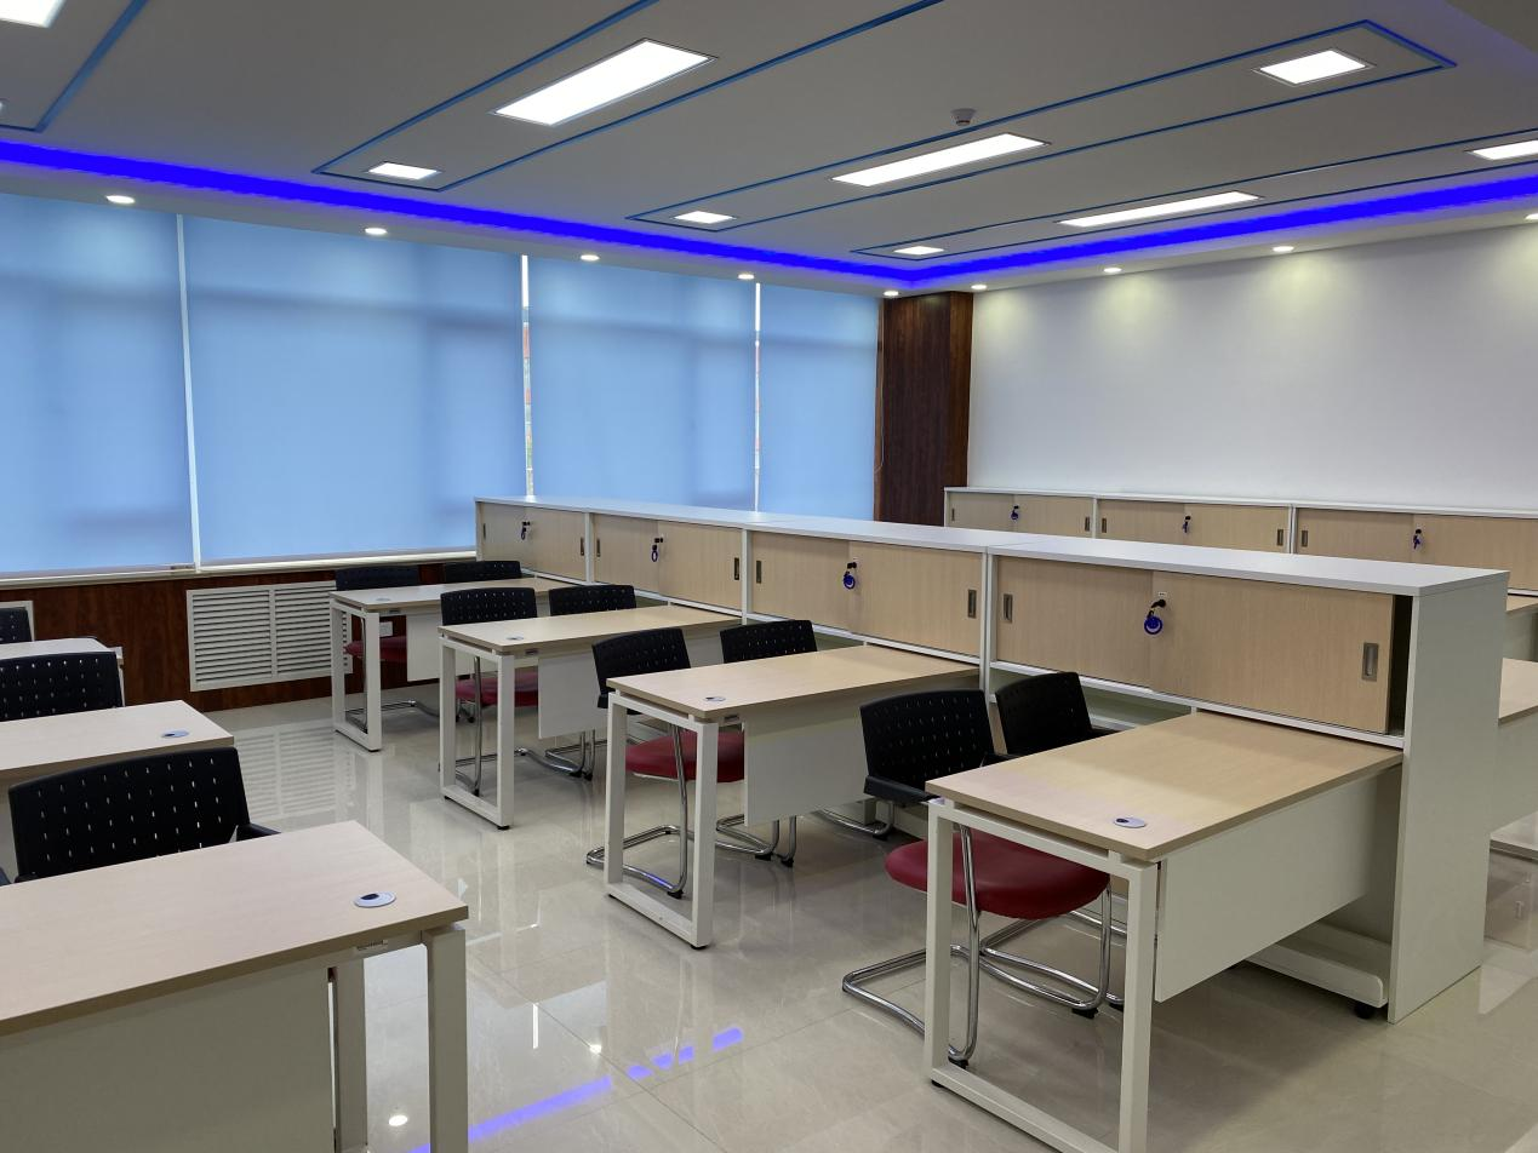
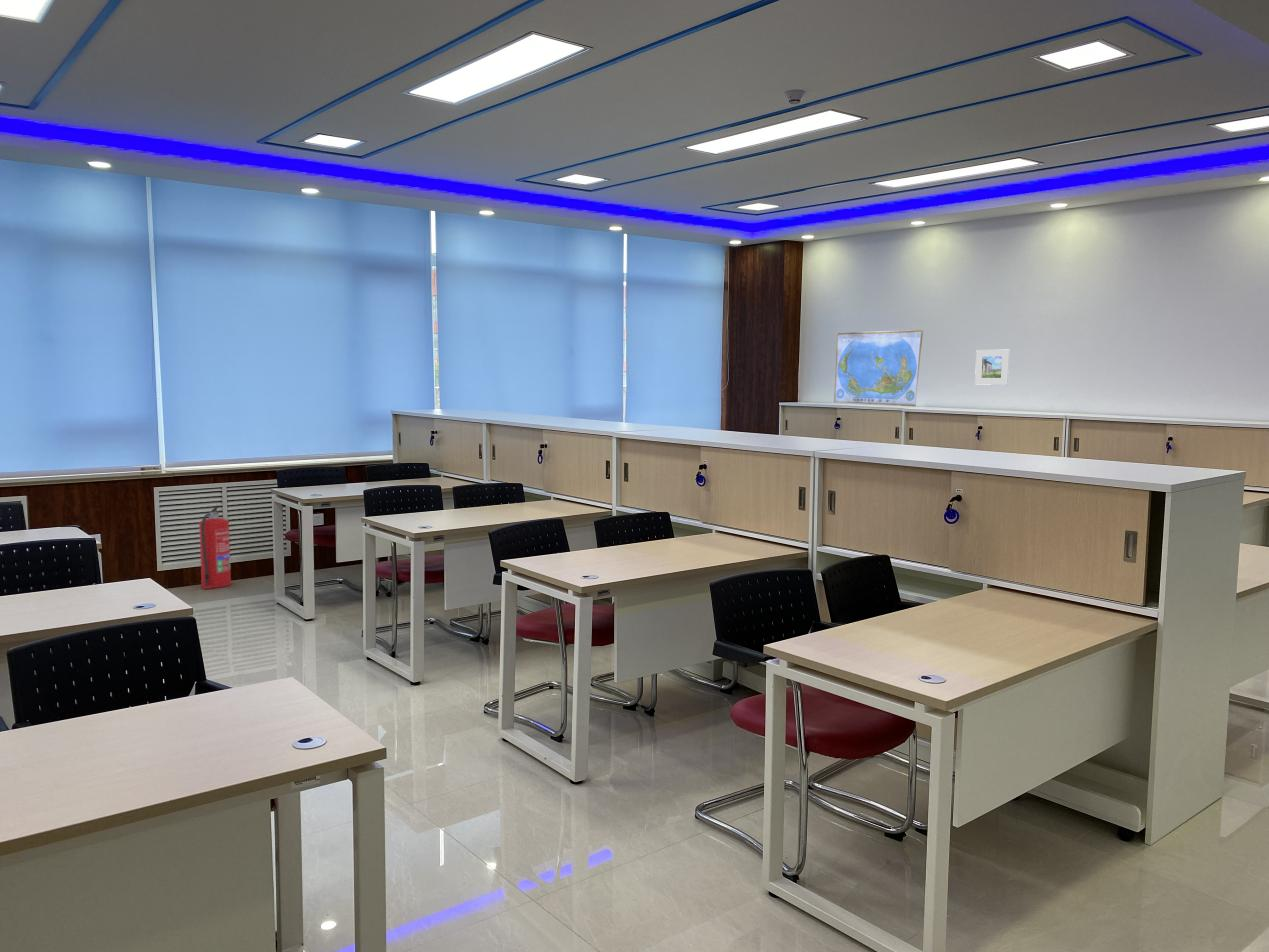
+ fire extinguisher [198,505,232,590]
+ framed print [974,349,1010,386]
+ world map [833,329,924,407]
